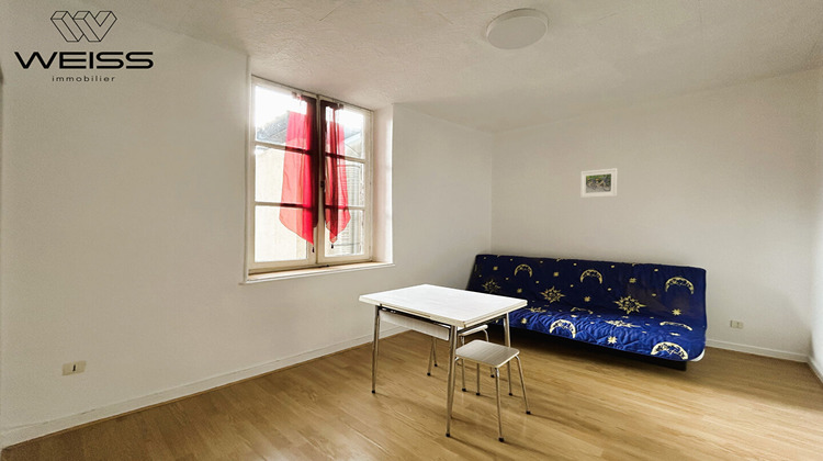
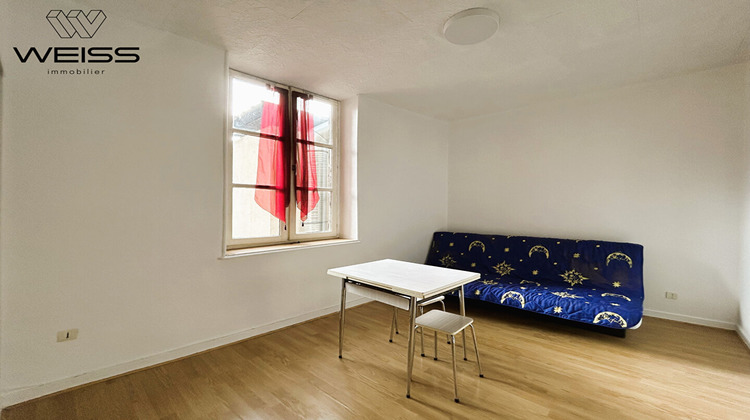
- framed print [579,167,619,199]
